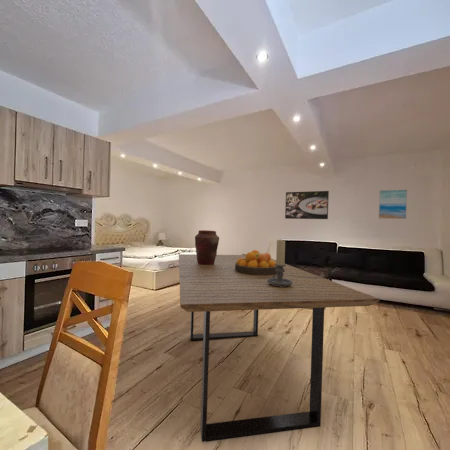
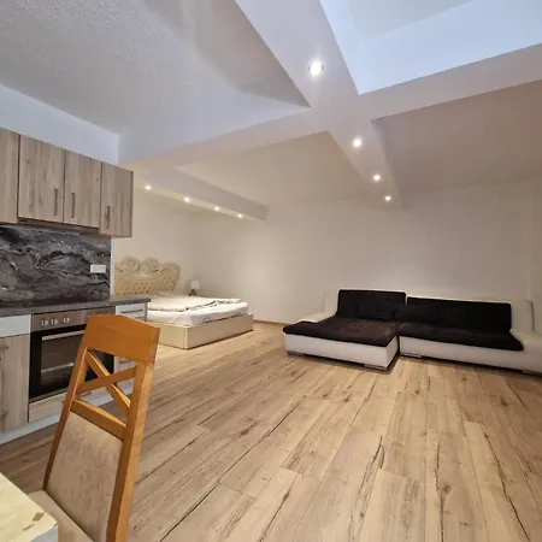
- wall art [377,188,408,220]
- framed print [284,190,330,220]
- candle holder [267,239,292,287]
- dining table [178,253,381,443]
- fruit bowl [235,249,278,275]
- vase [194,229,220,265]
